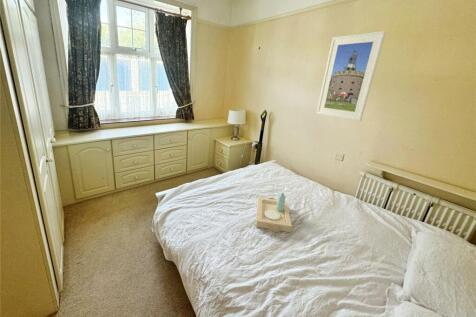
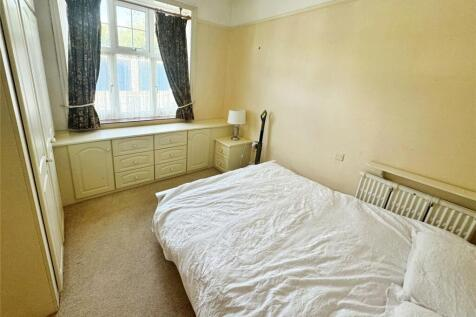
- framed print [315,30,387,122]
- serving tray [255,192,293,233]
